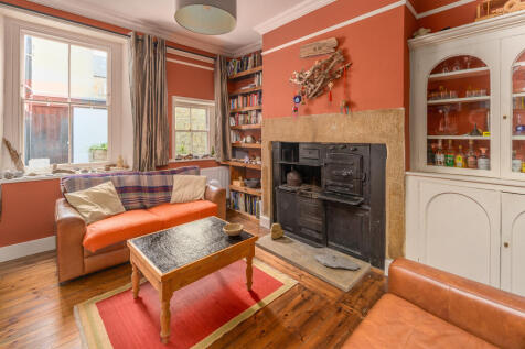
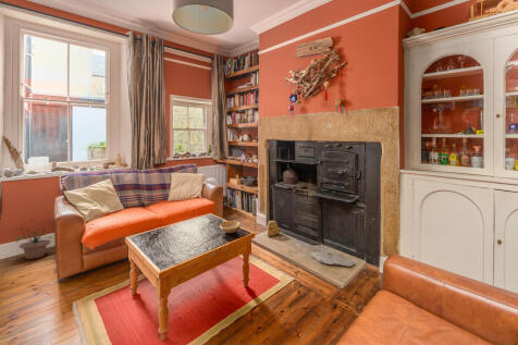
+ potted plant [11,218,54,260]
